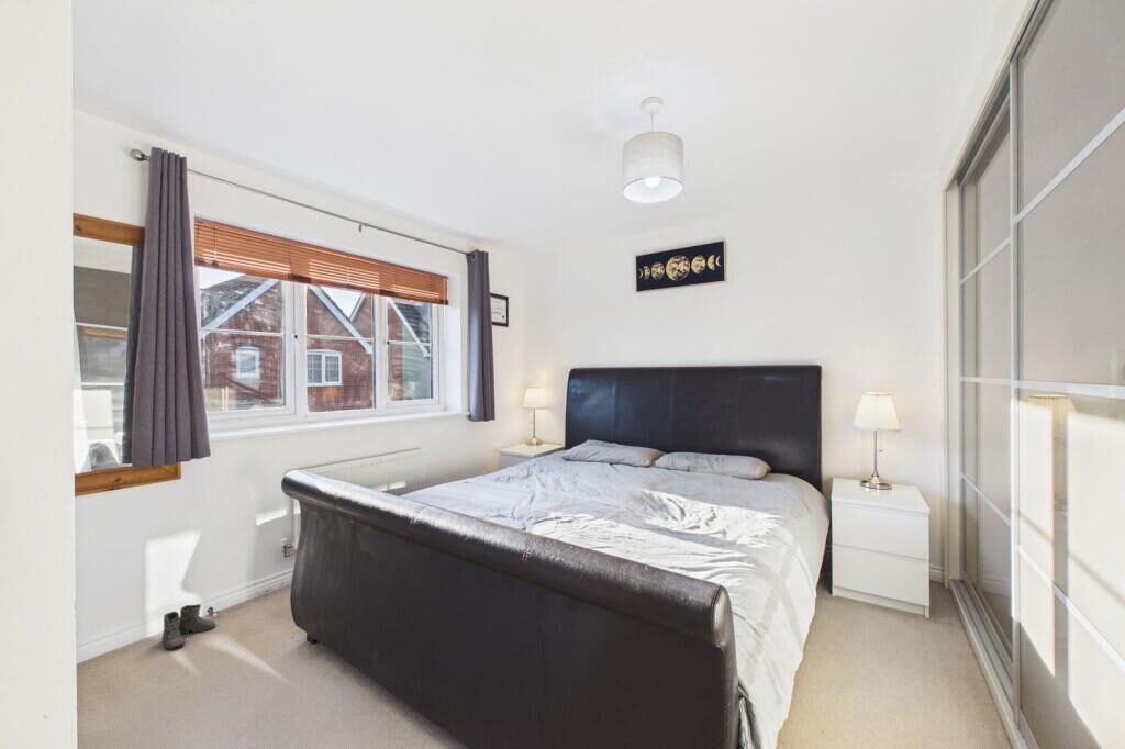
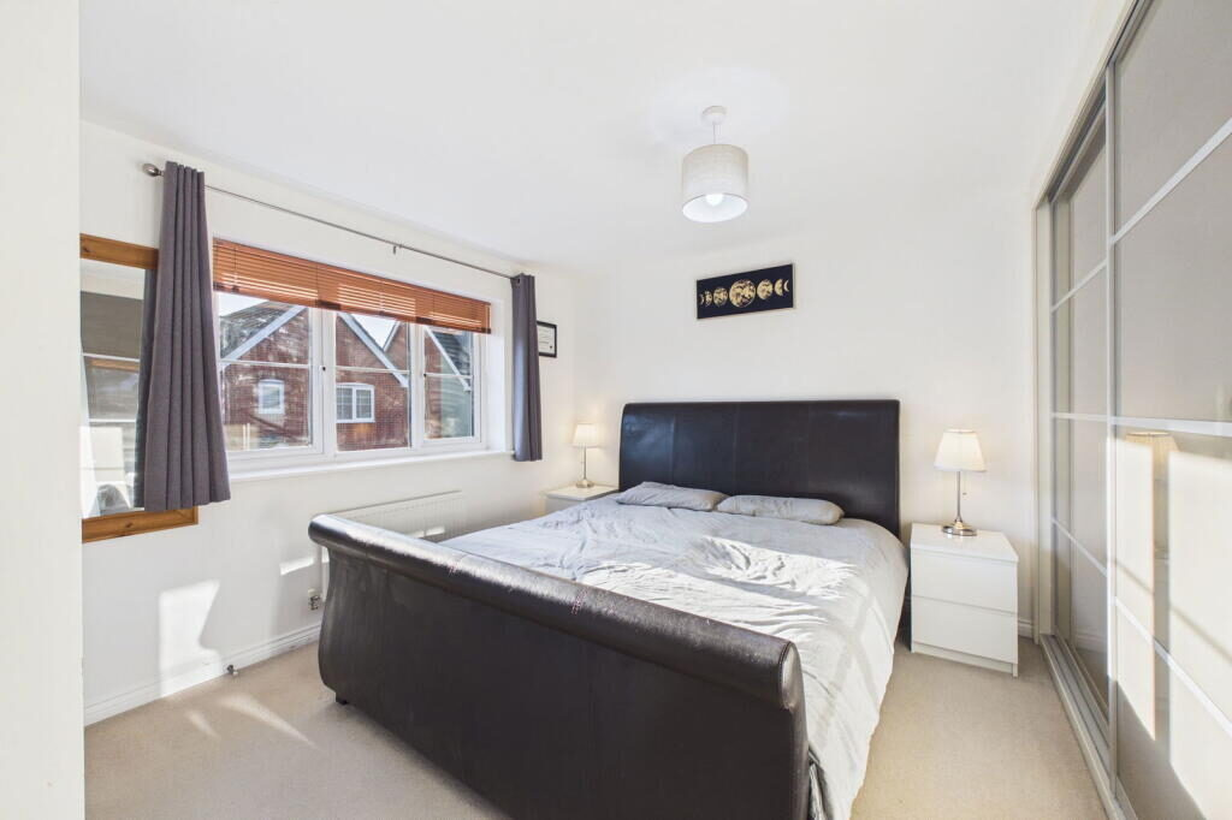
- boots [152,603,216,650]
